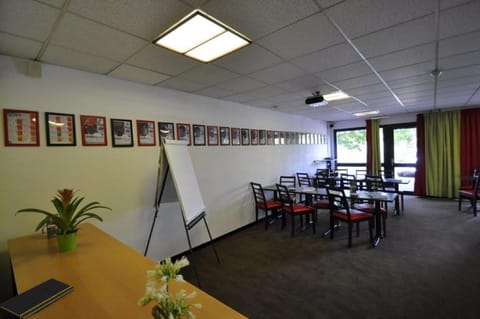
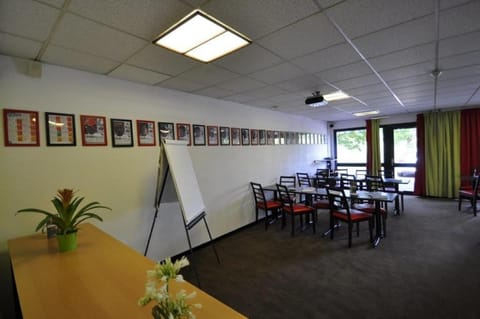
- notepad [0,277,75,319]
